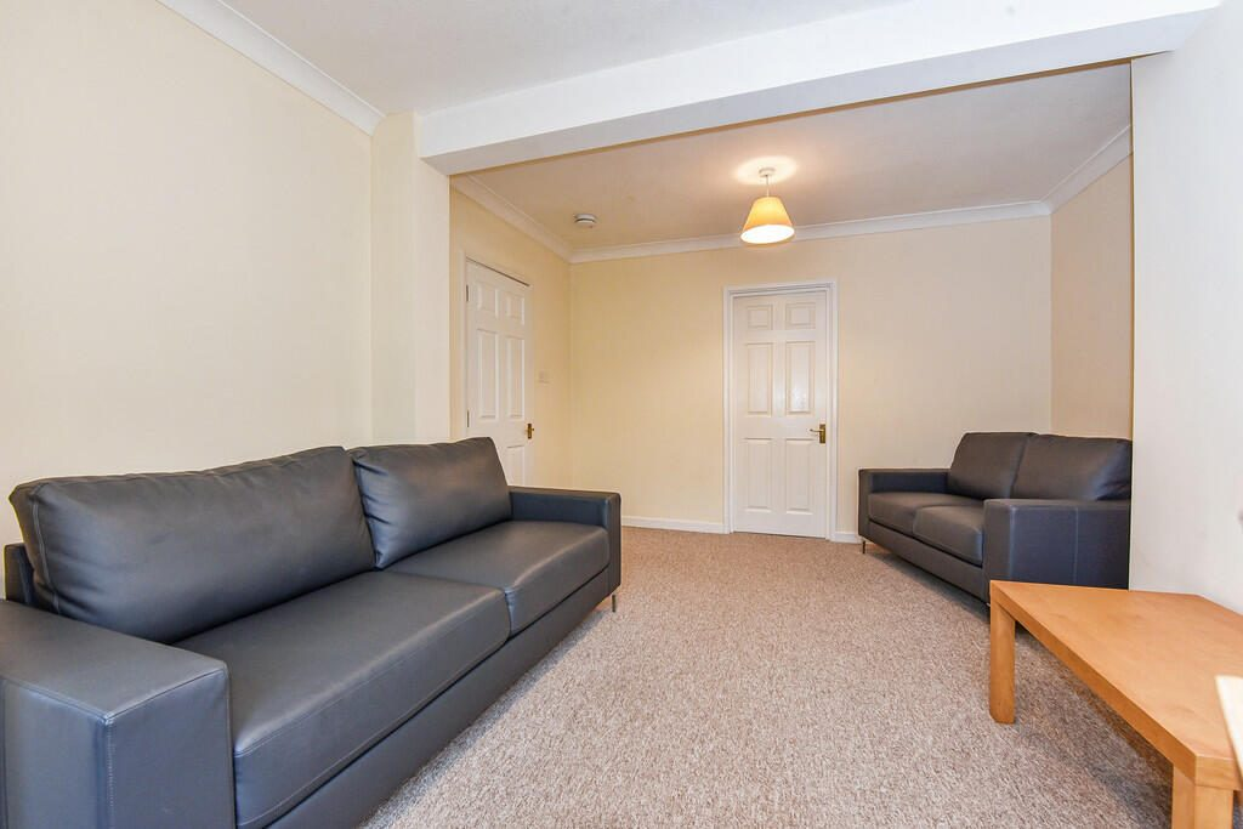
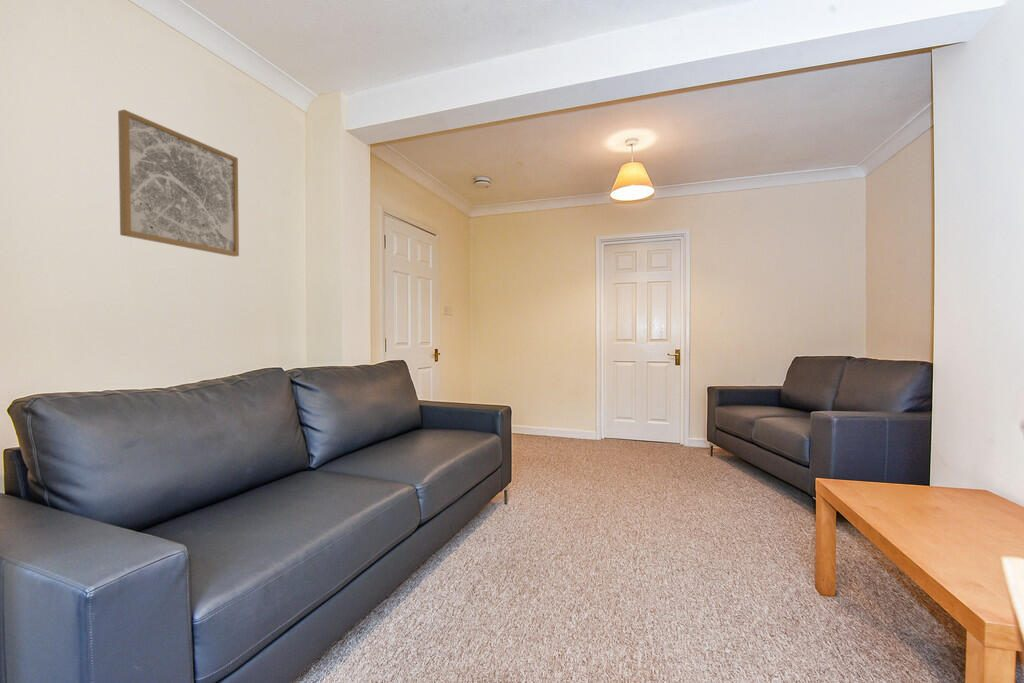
+ wall art [117,109,240,257]
